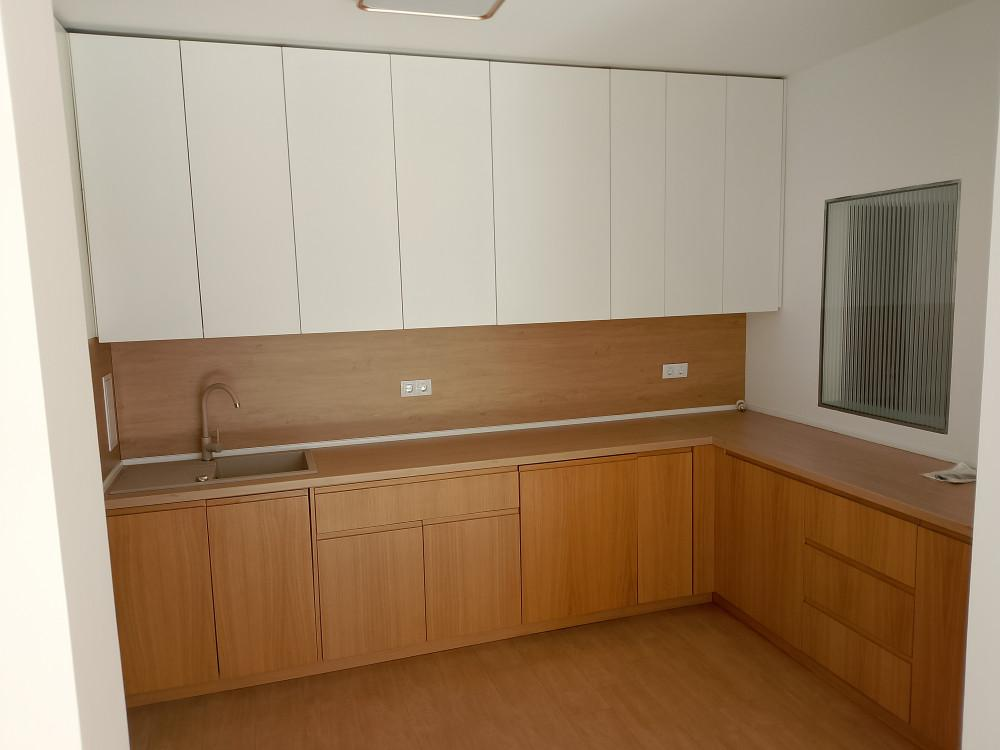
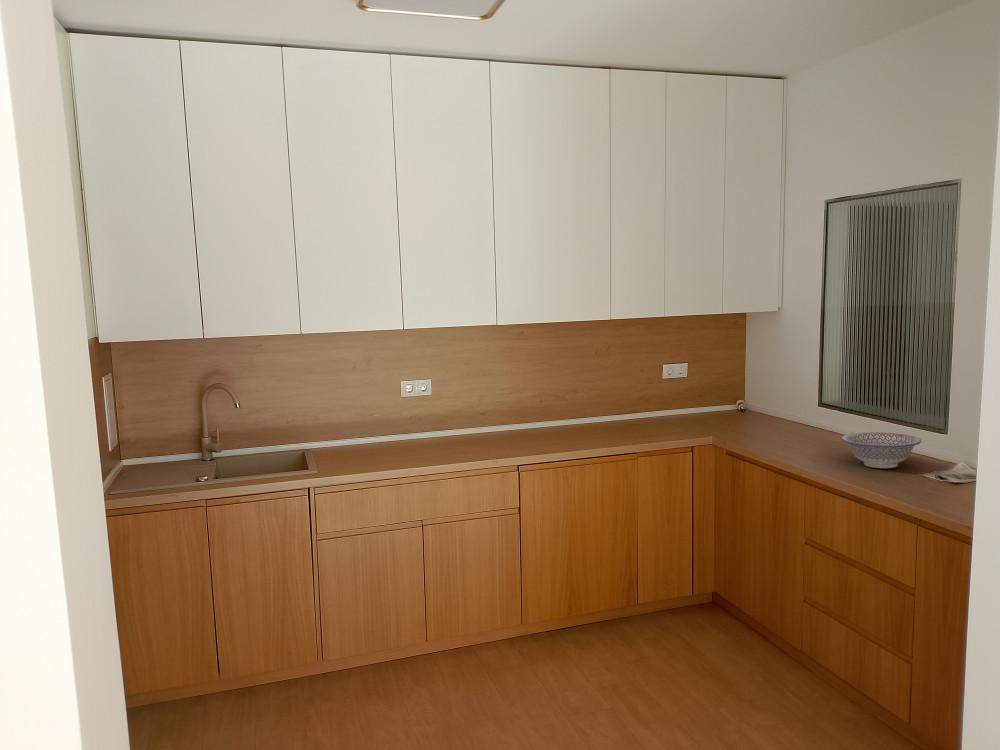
+ bowl [840,431,922,469]
